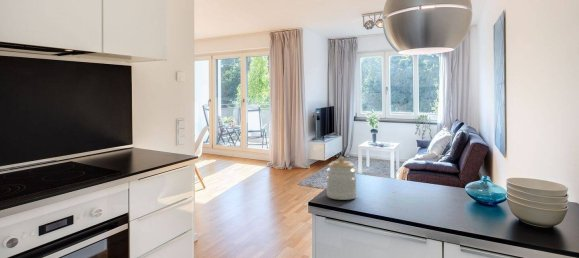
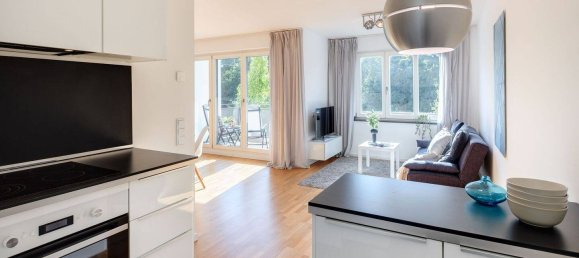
- jar [326,156,358,201]
